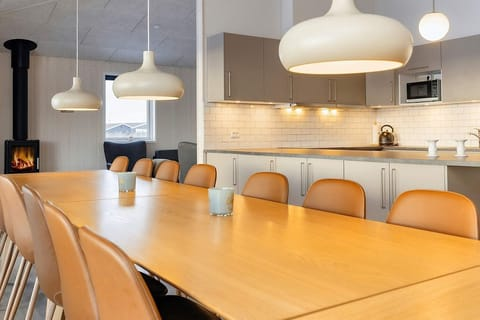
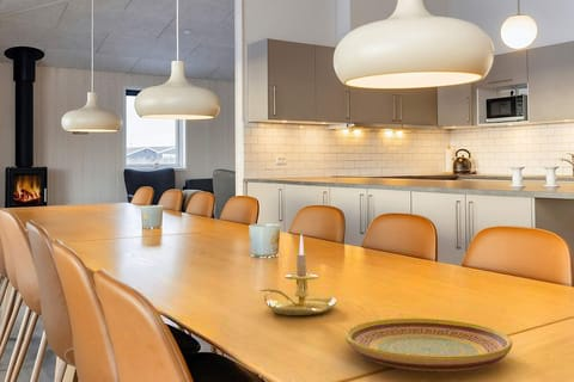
+ candle holder [257,234,338,316]
+ plate [344,318,513,372]
